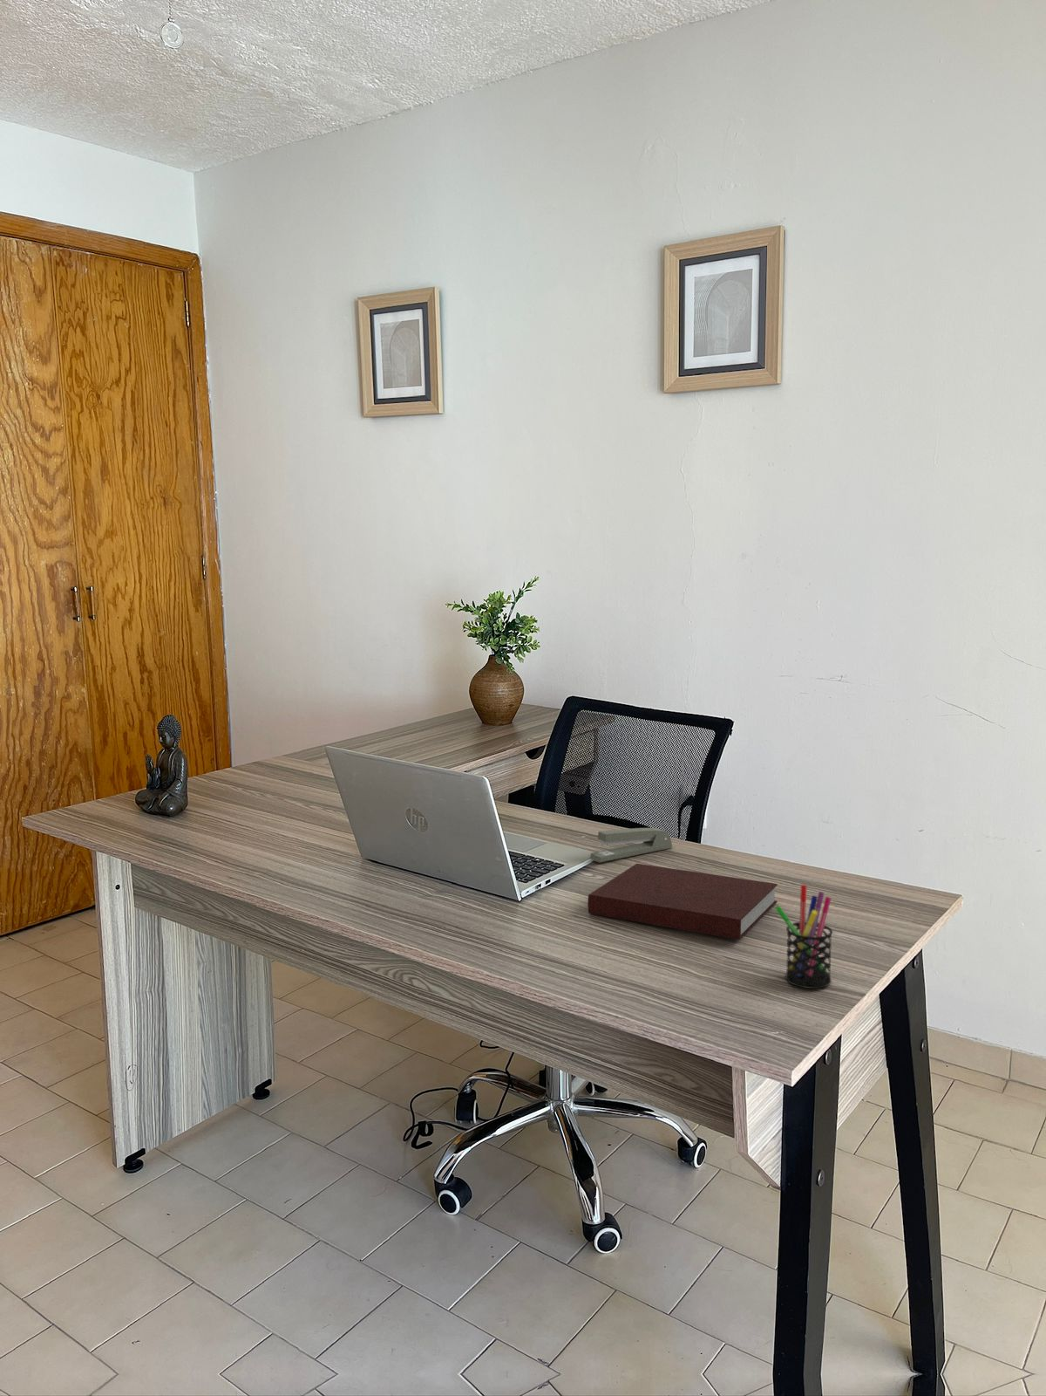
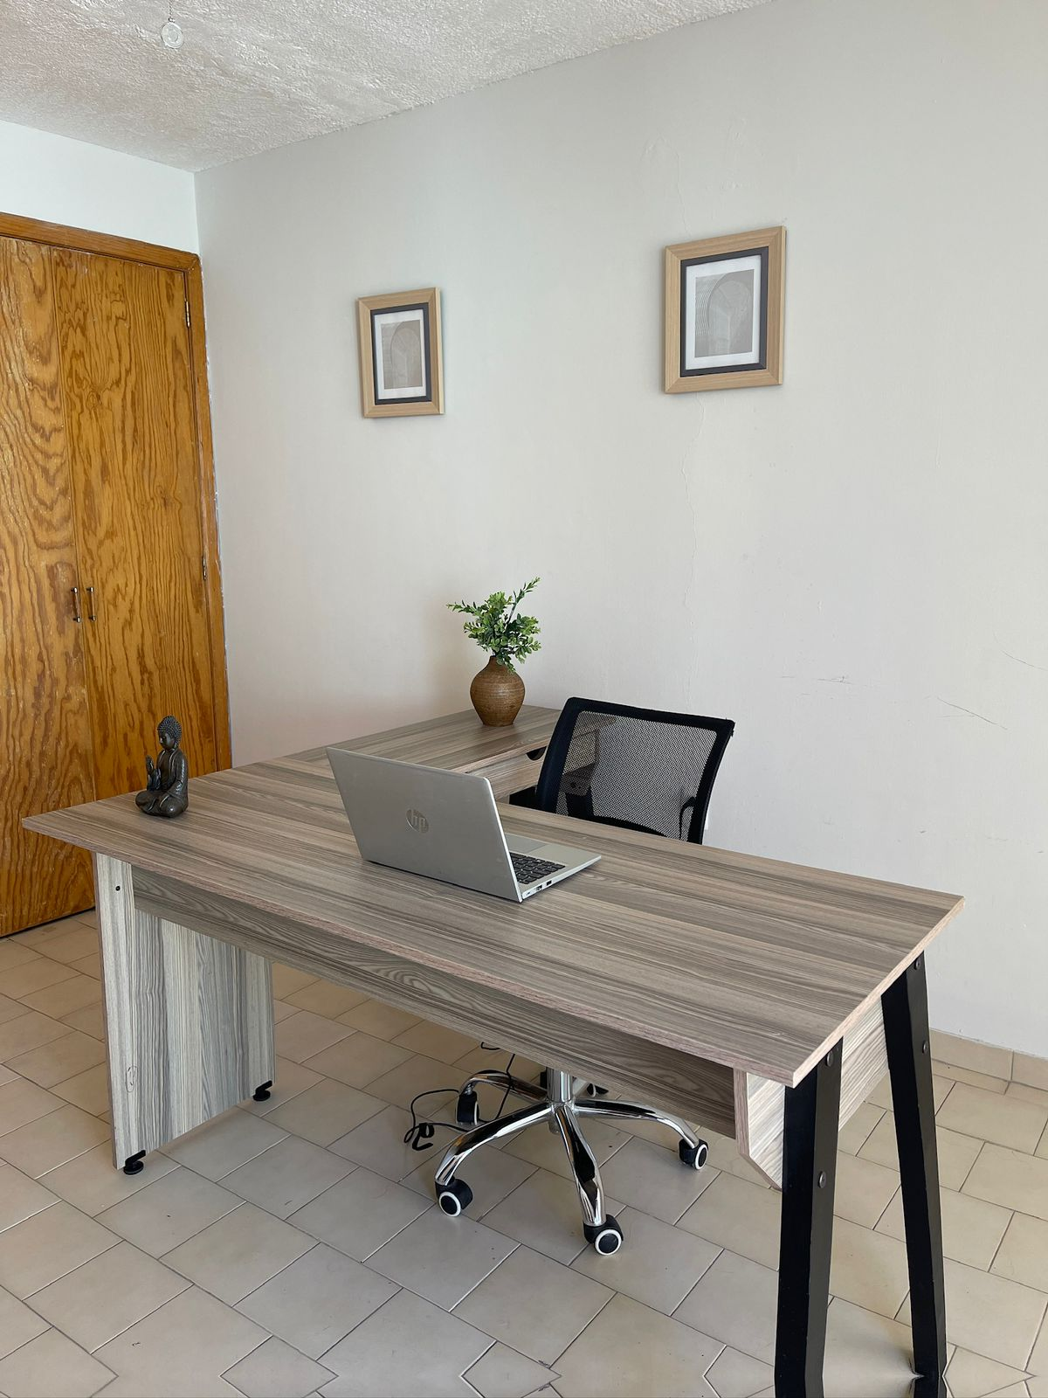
- pen holder [774,884,833,989]
- notebook [588,863,778,941]
- stapler [589,827,672,863]
